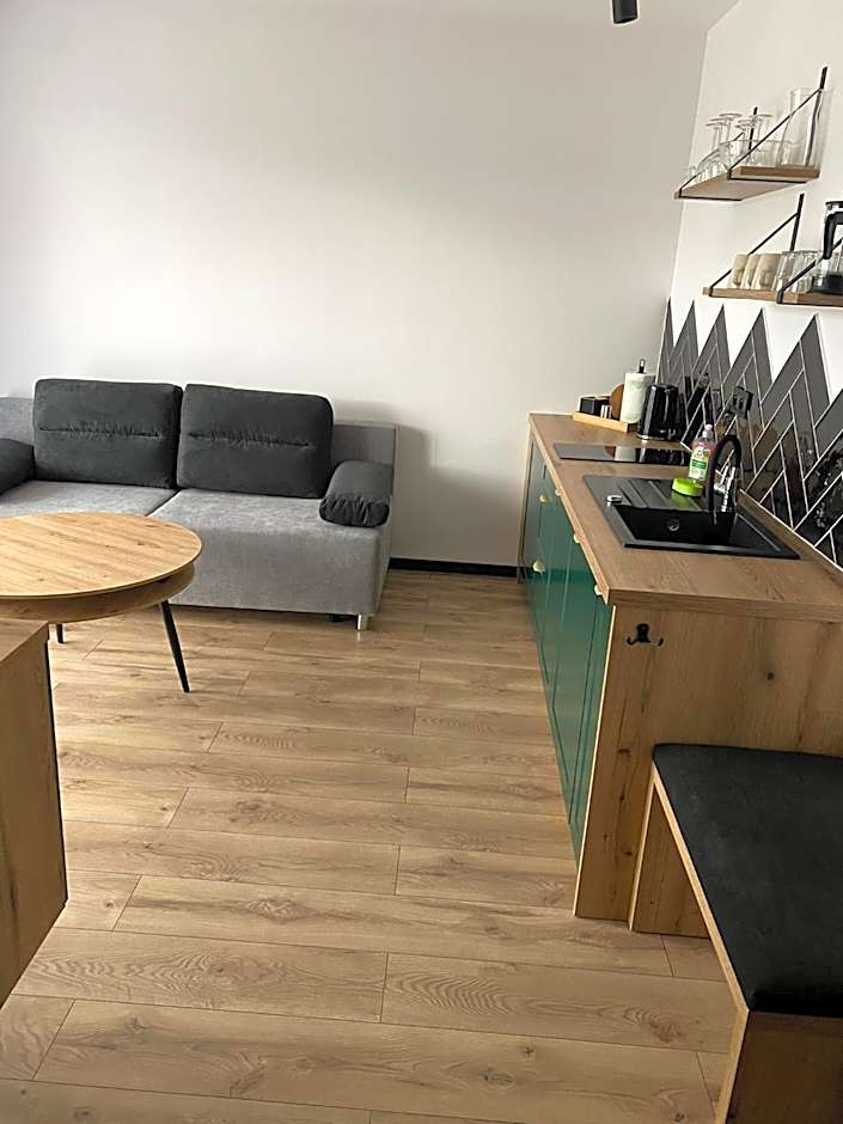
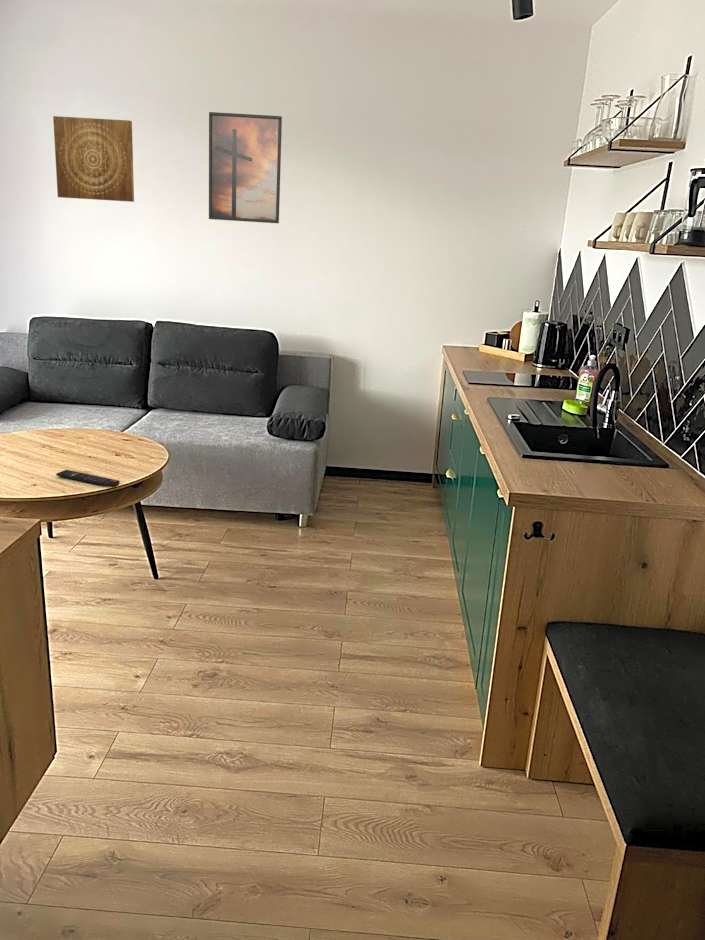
+ remote control [55,469,120,488]
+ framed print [208,111,283,224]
+ wall art [52,115,135,203]
